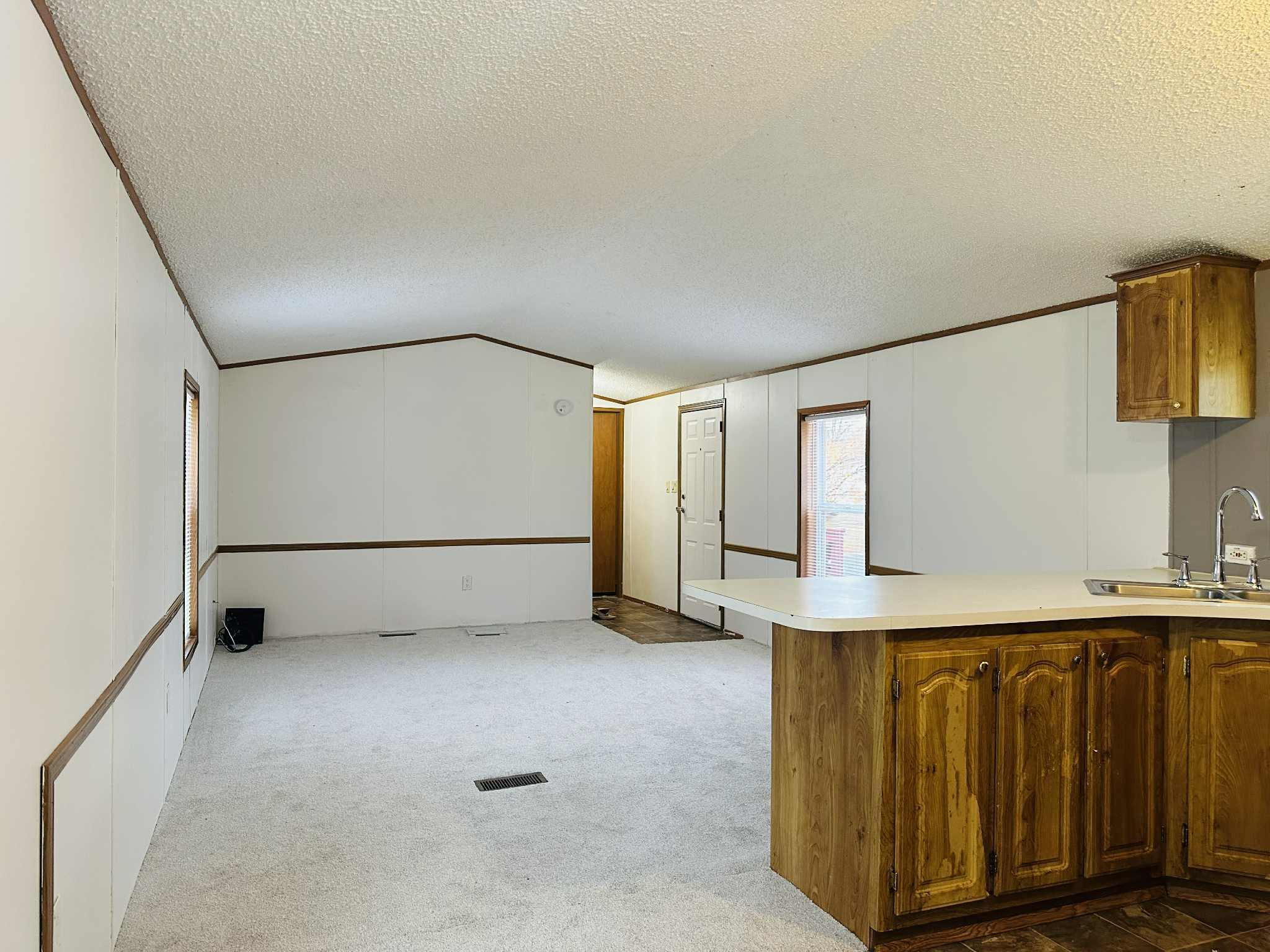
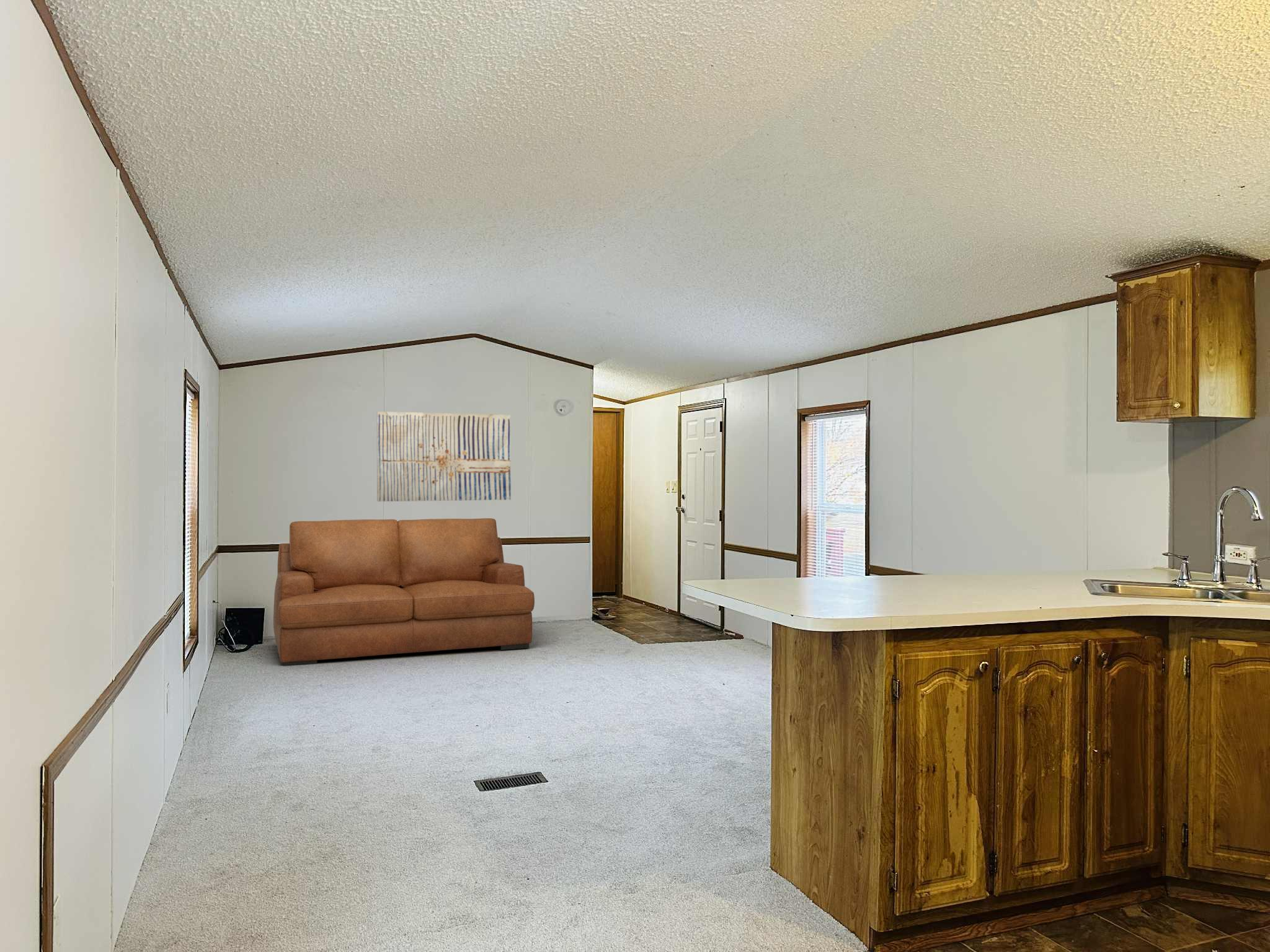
+ wall art [376,411,512,502]
+ sofa [273,518,535,667]
